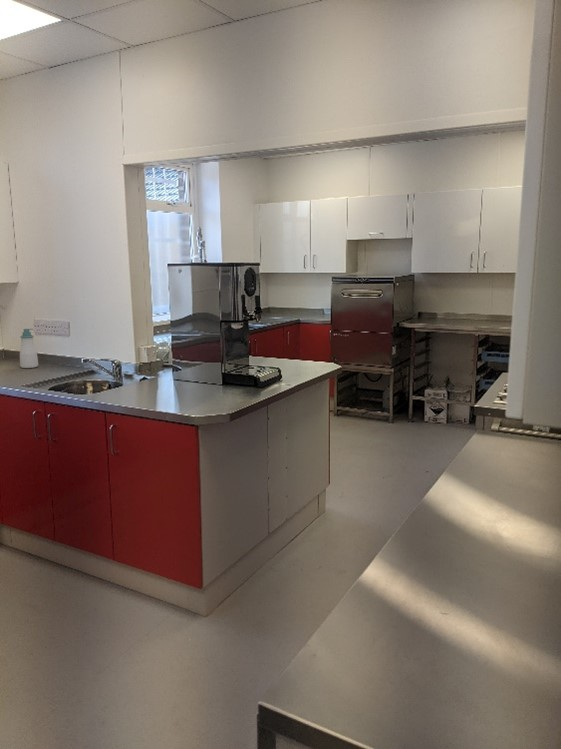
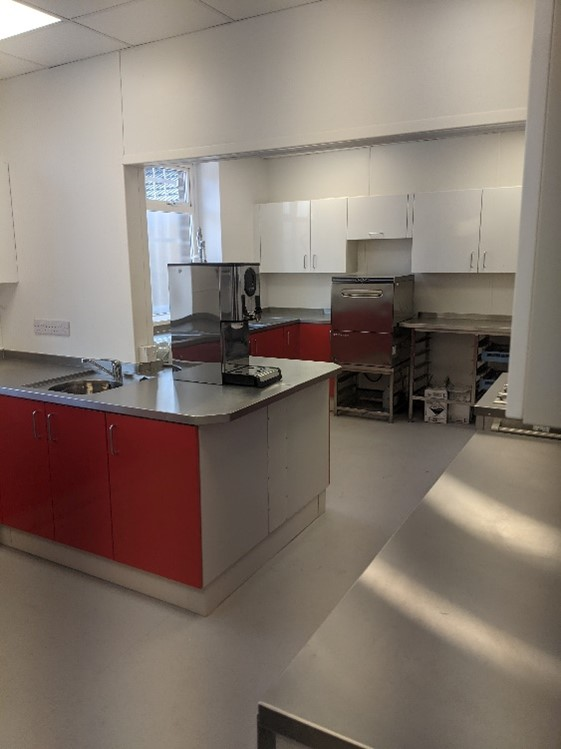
- soap bottle [19,328,39,369]
